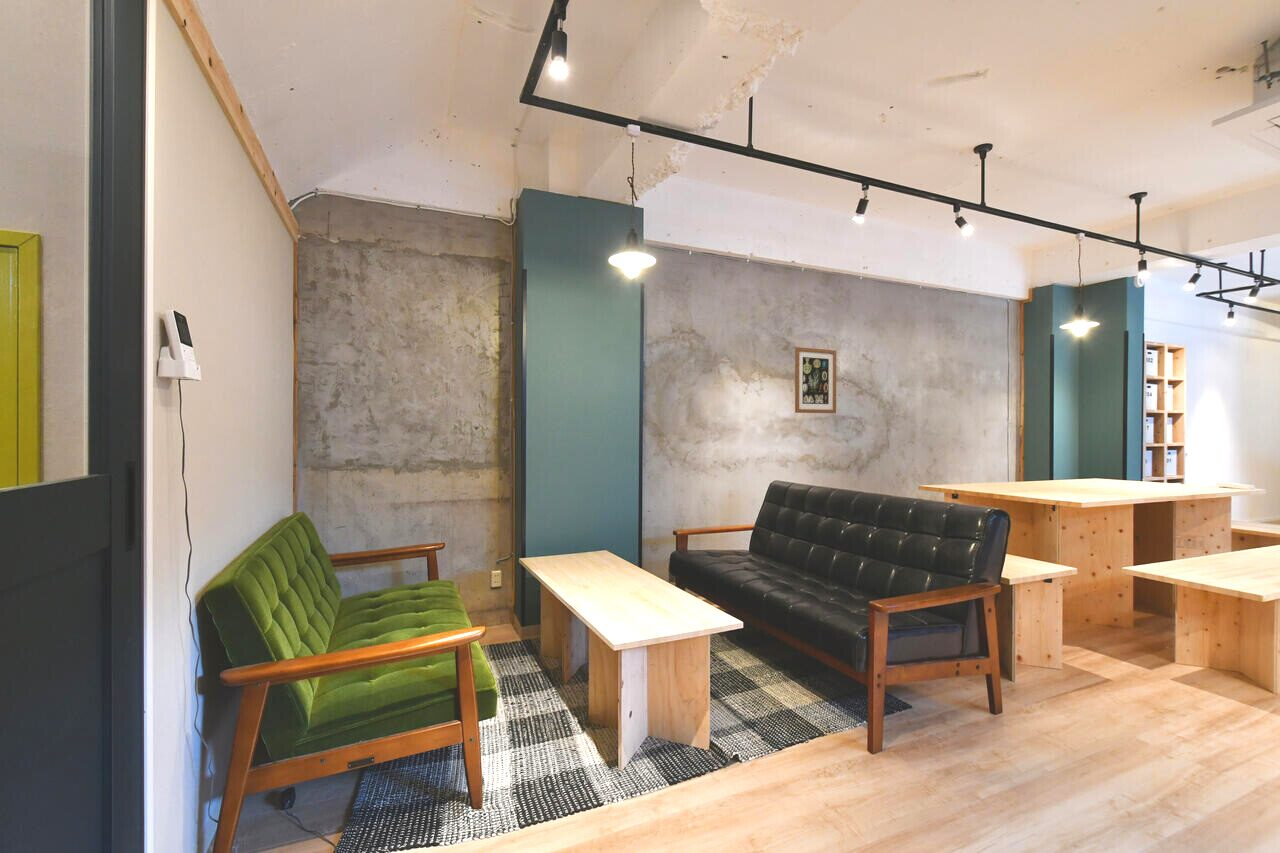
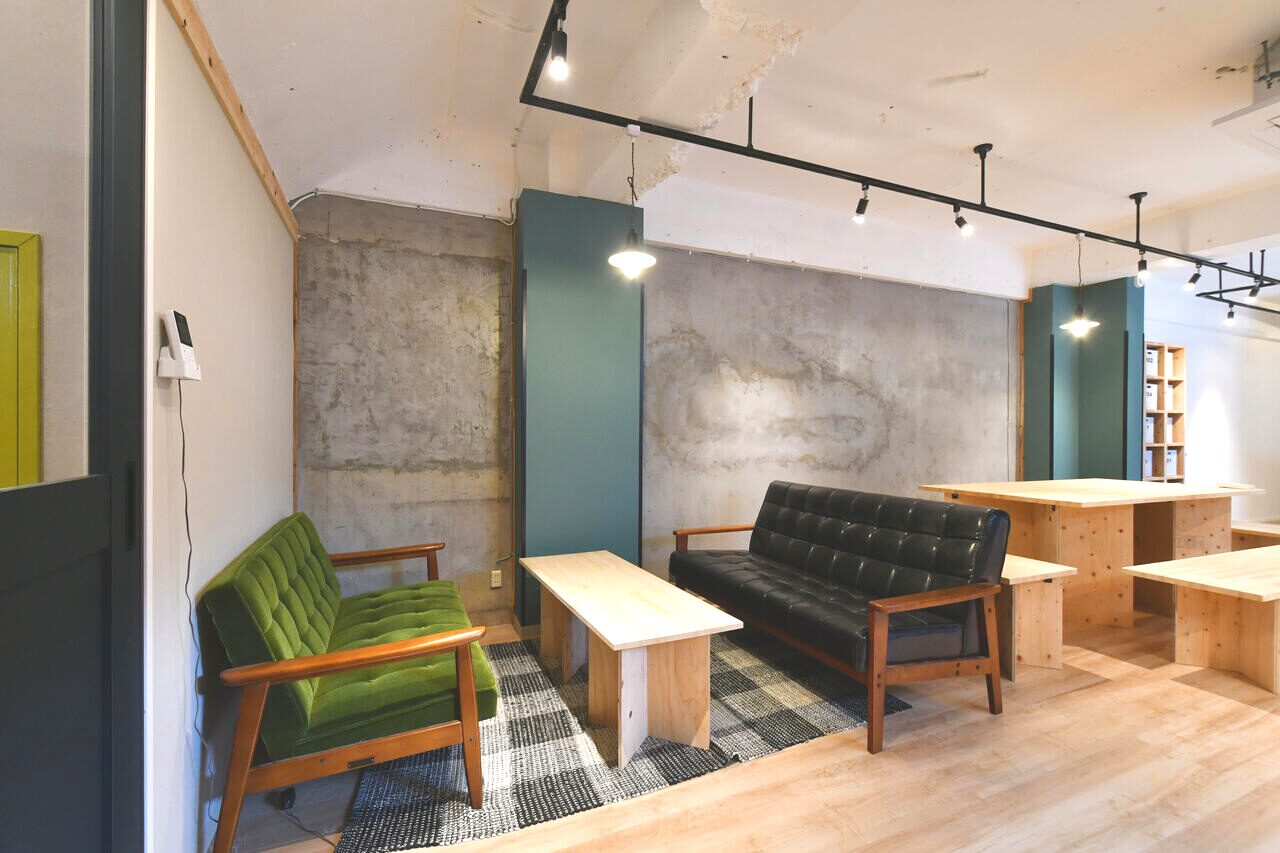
- wall art [794,346,837,414]
